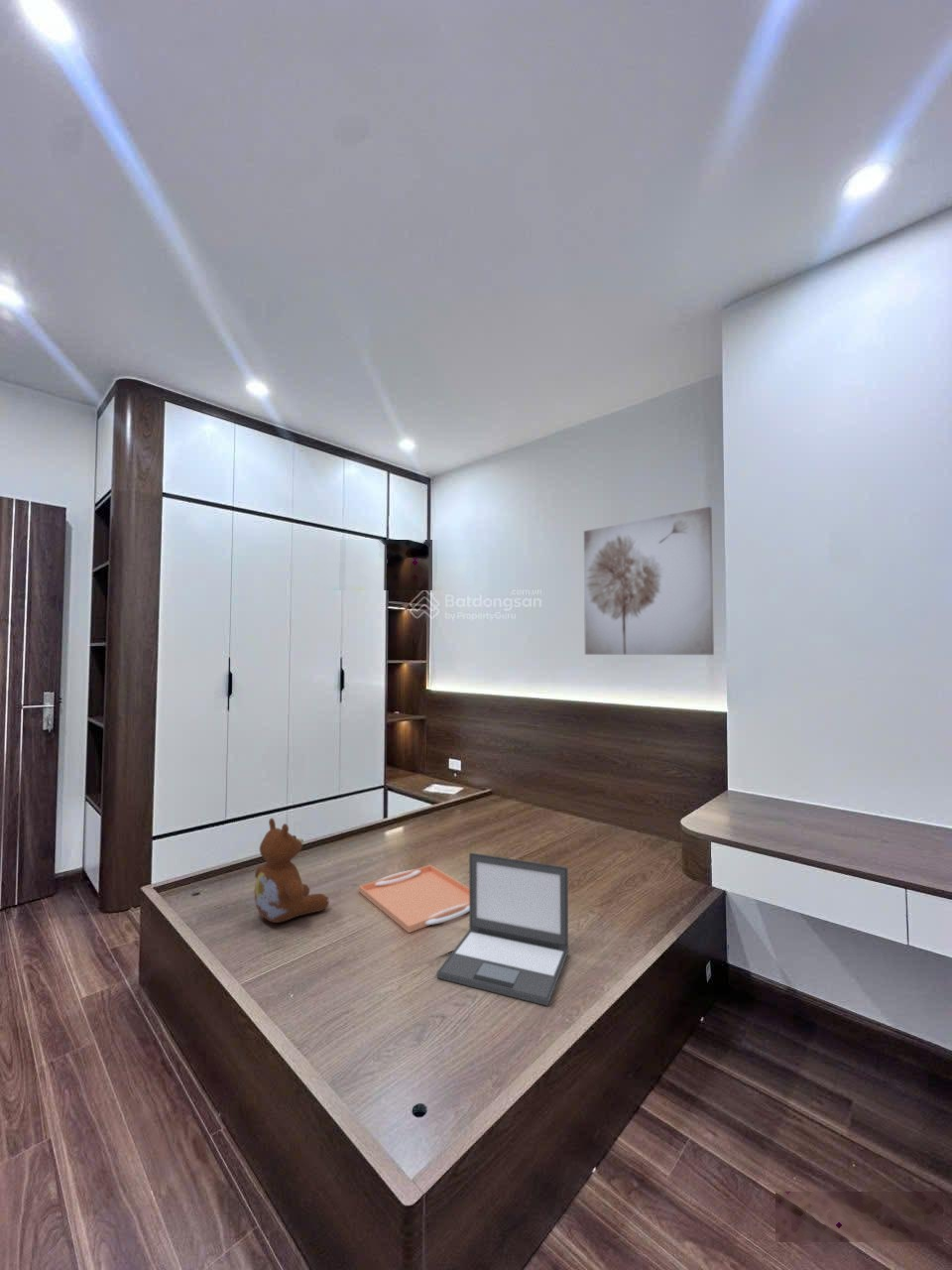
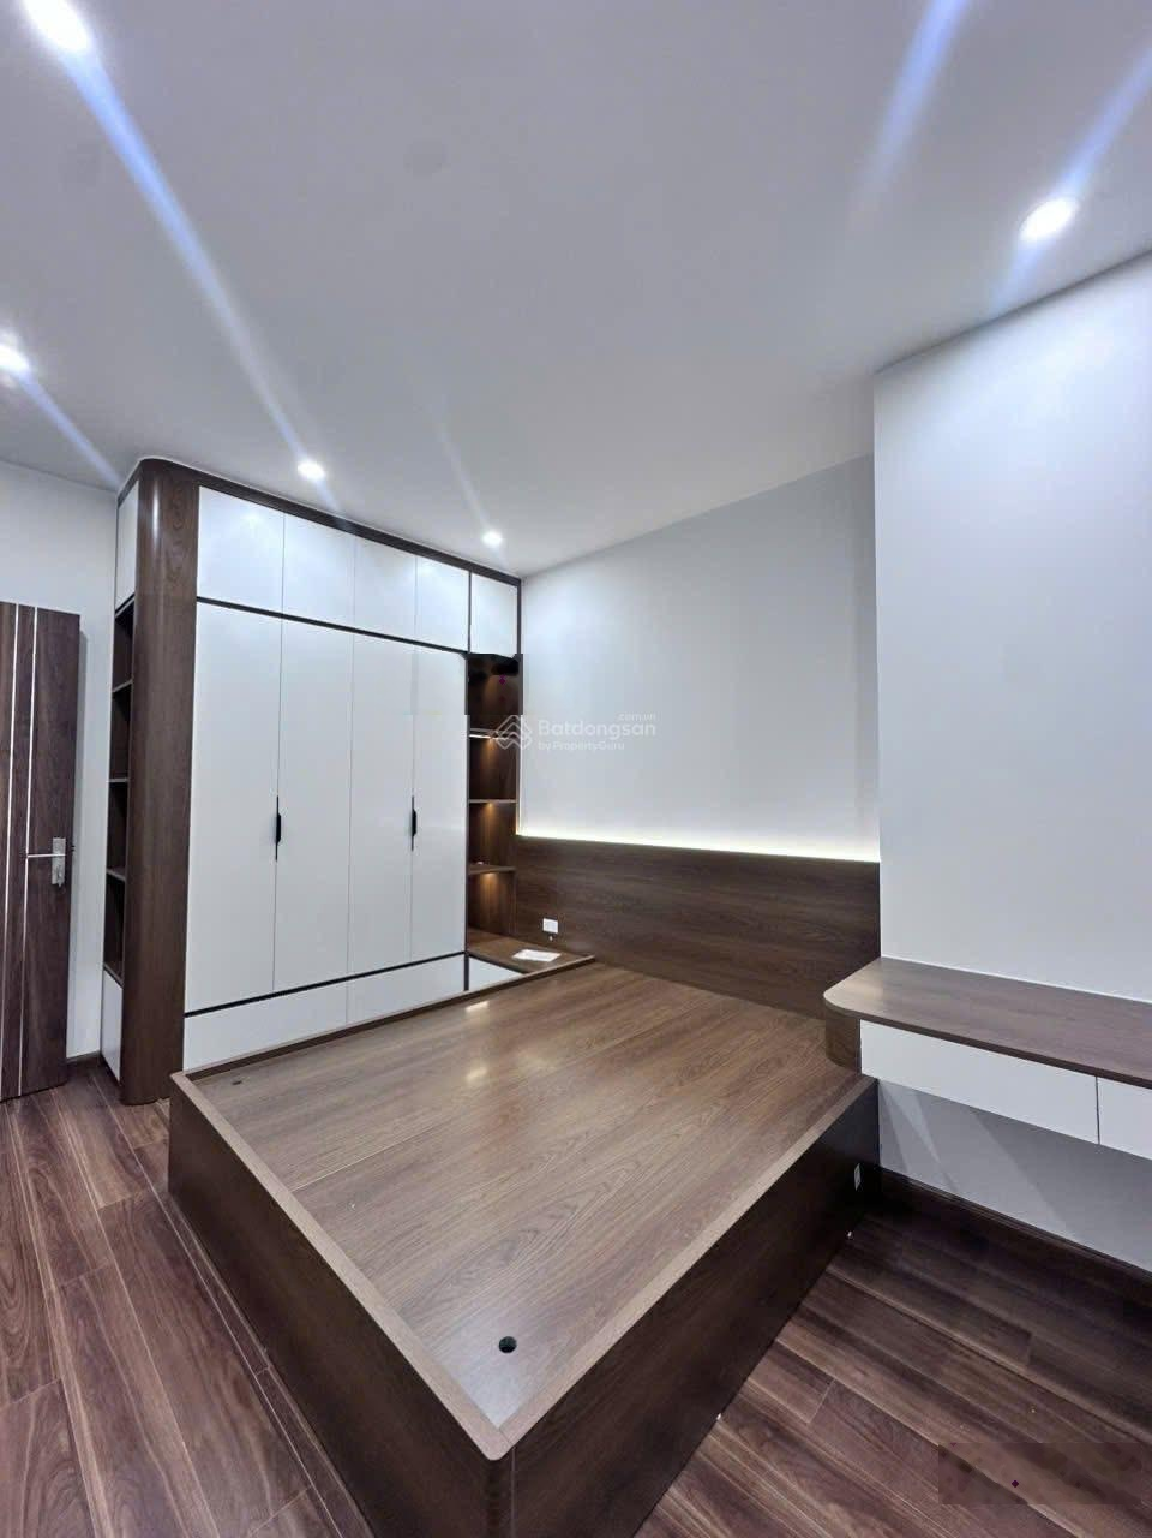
- serving tray [358,864,469,934]
- laptop [435,851,570,1007]
- teddy bear [254,818,330,924]
- wall art [583,506,715,656]
